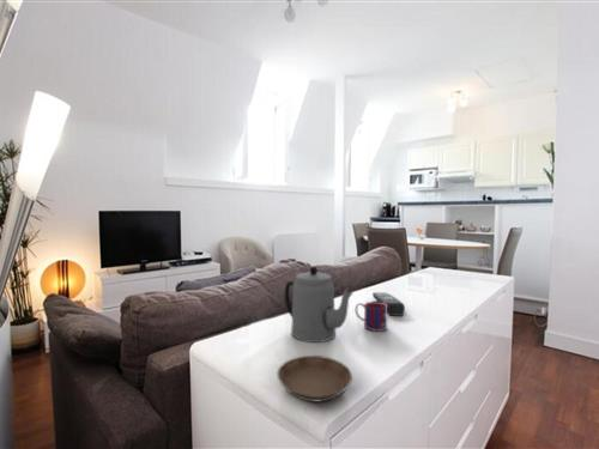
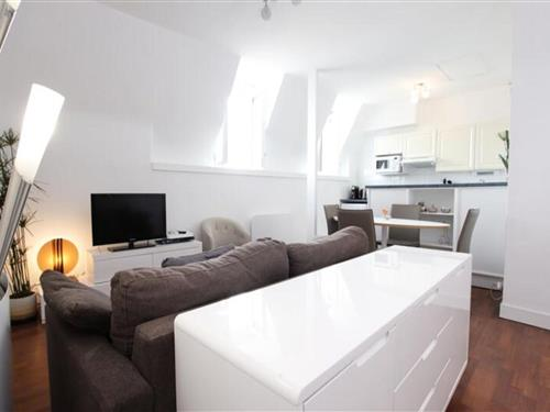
- remote control [371,291,406,317]
- teapot [284,266,355,344]
- mug [353,301,388,333]
- saucer [276,354,353,402]
